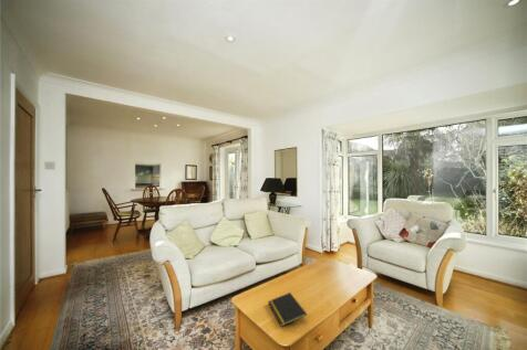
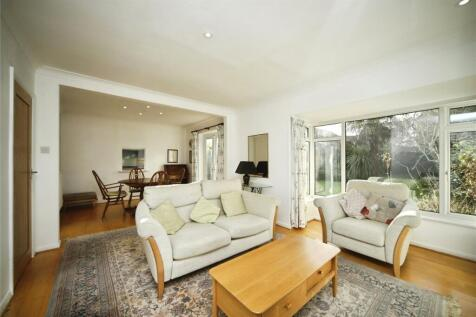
- notepad [267,291,308,328]
